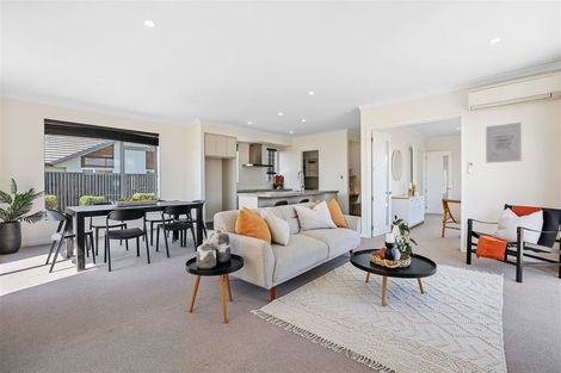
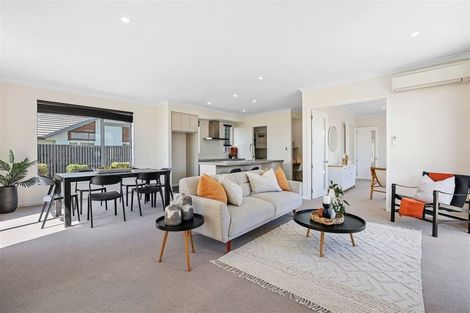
- wall art [485,122,523,164]
